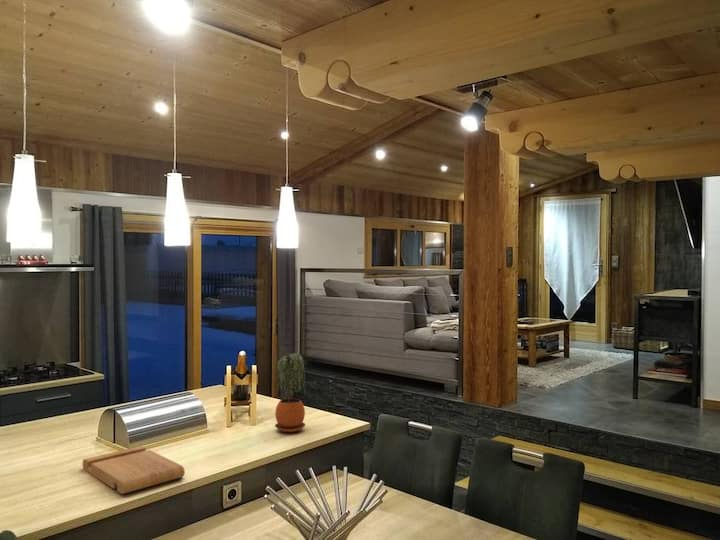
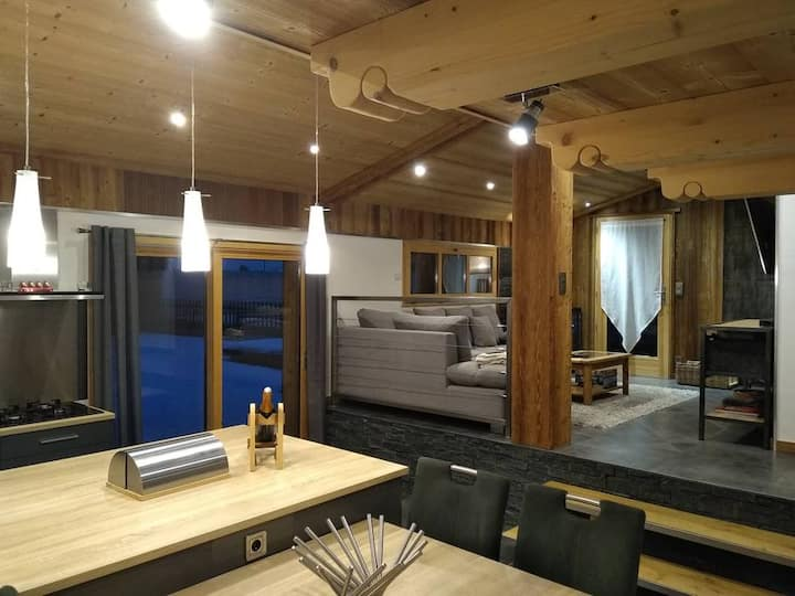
- cutting board [82,445,186,495]
- potted plant [274,351,307,433]
